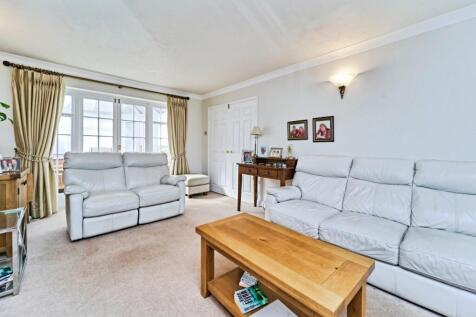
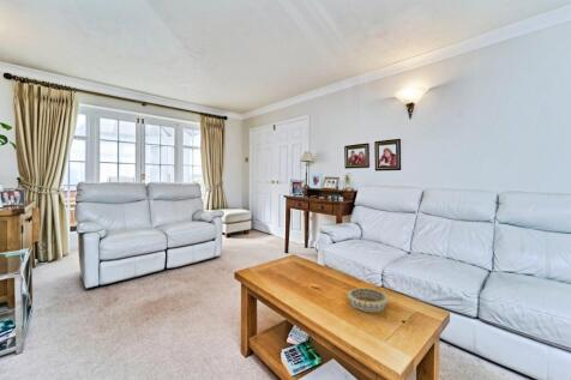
+ decorative bowl [345,286,390,313]
